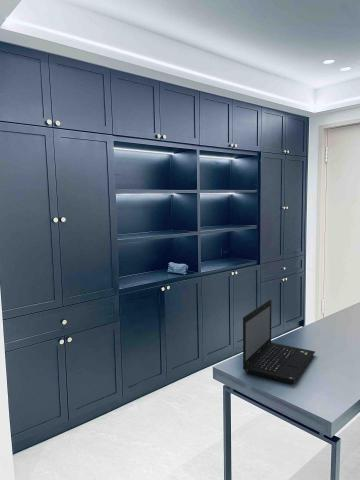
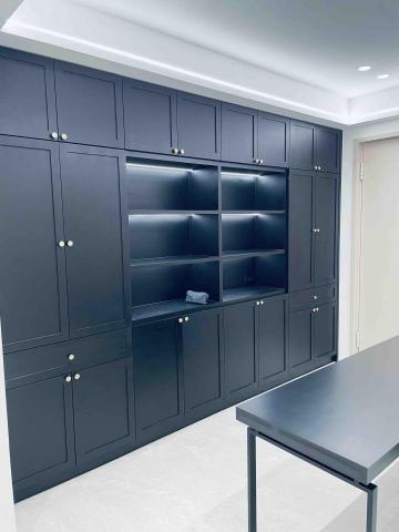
- laptop [242,299,316,385]
